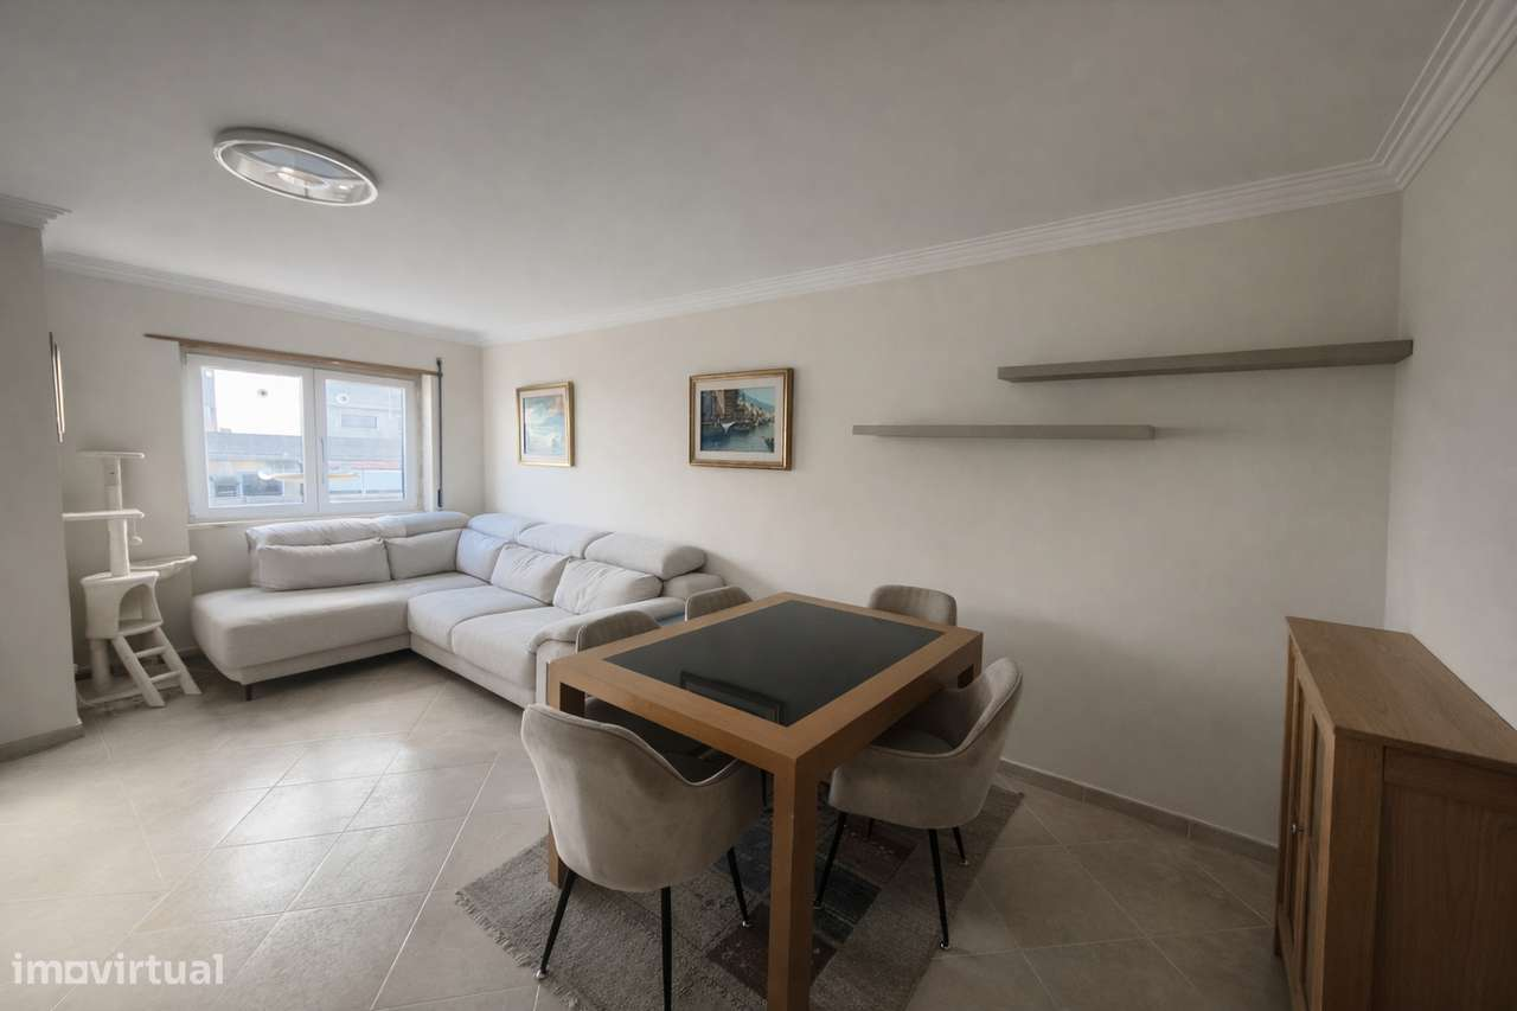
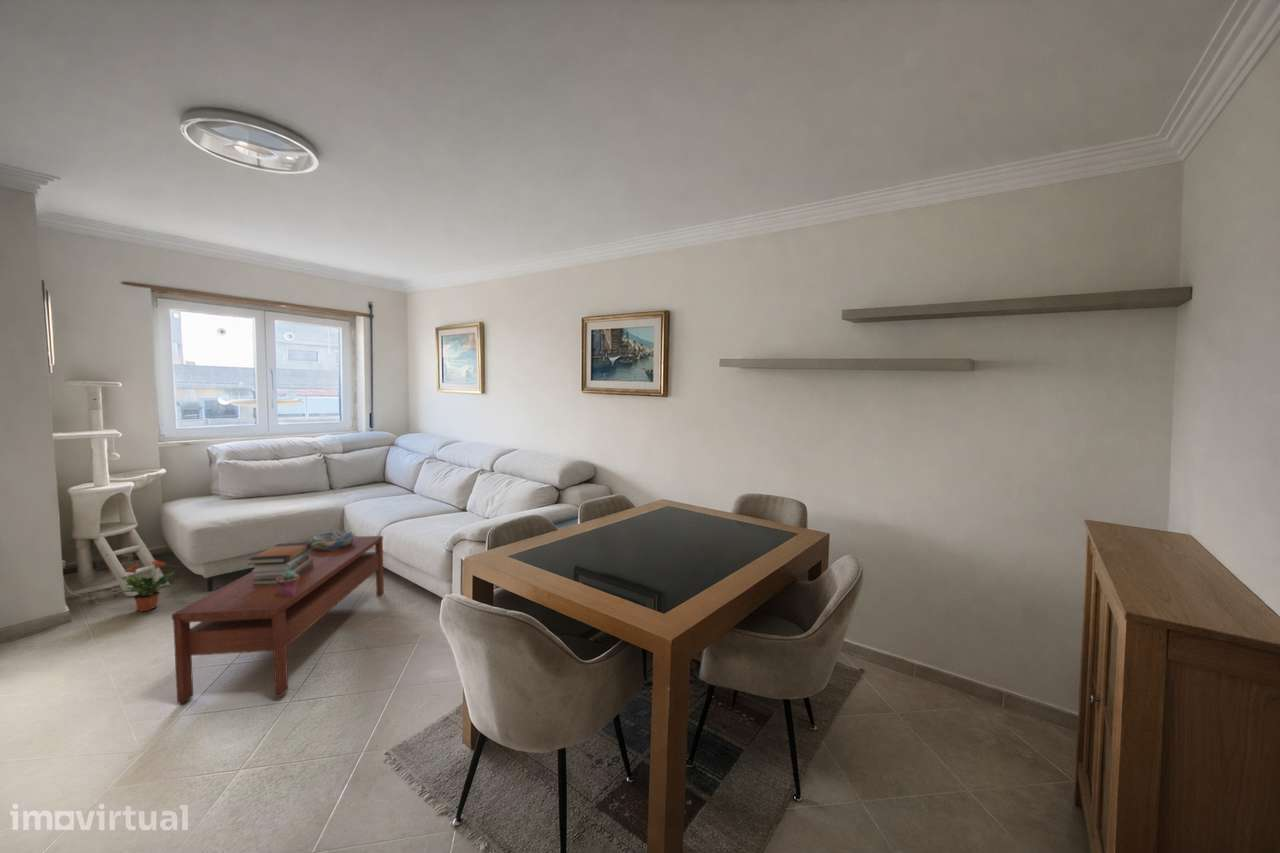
+ potted succulent [276,570,299,597]
+ coffee table [171,535,385,705]
+ decorative bowl [309,530,355,551]
+ book stack [247,542,313,585]
+ potted plant [115,559,175,613]
